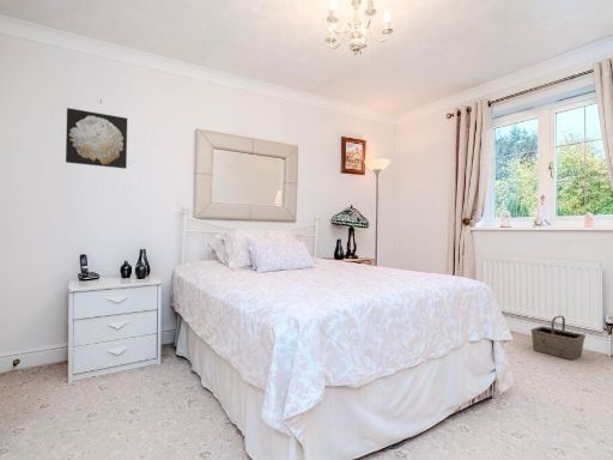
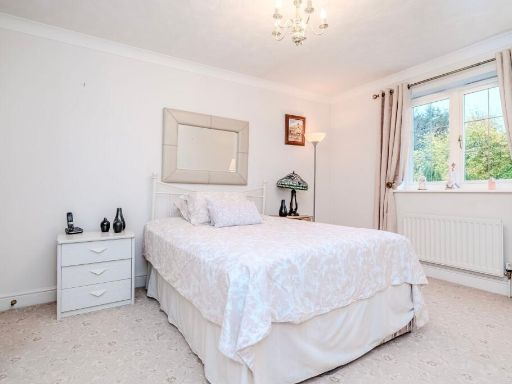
- wall art [65,107,128,170]
- basket [529,315,587,361]
